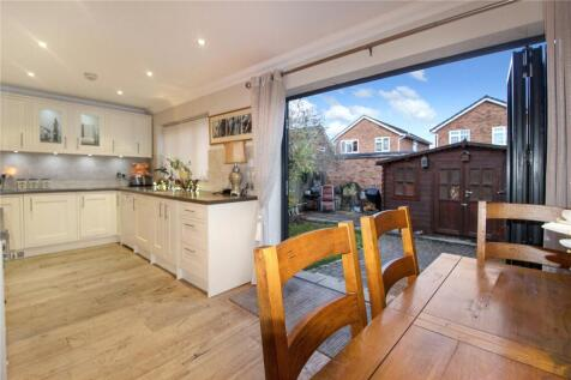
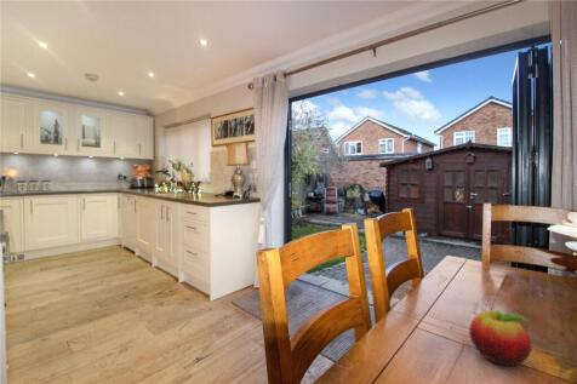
+ fruit [468,309,532,367]
